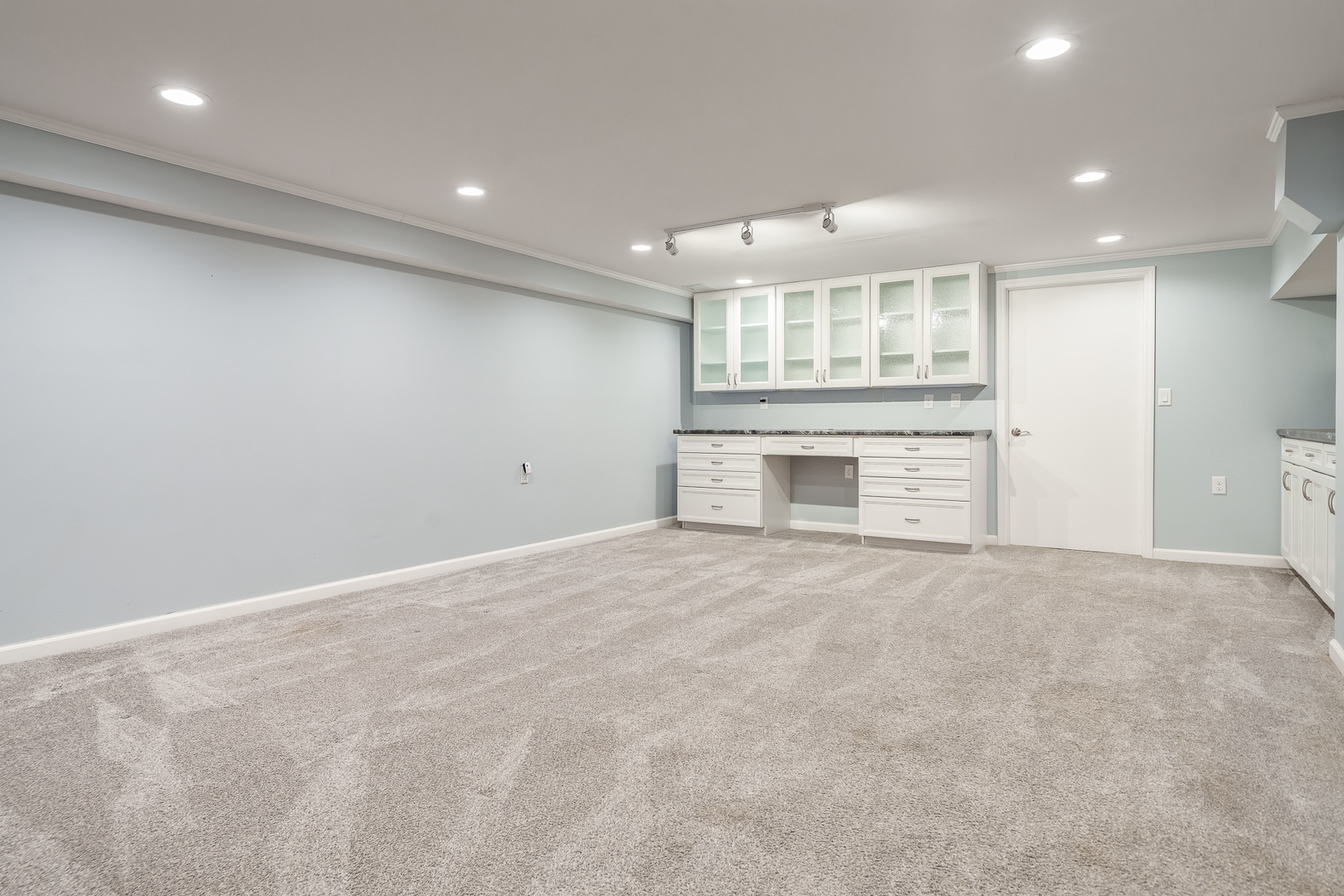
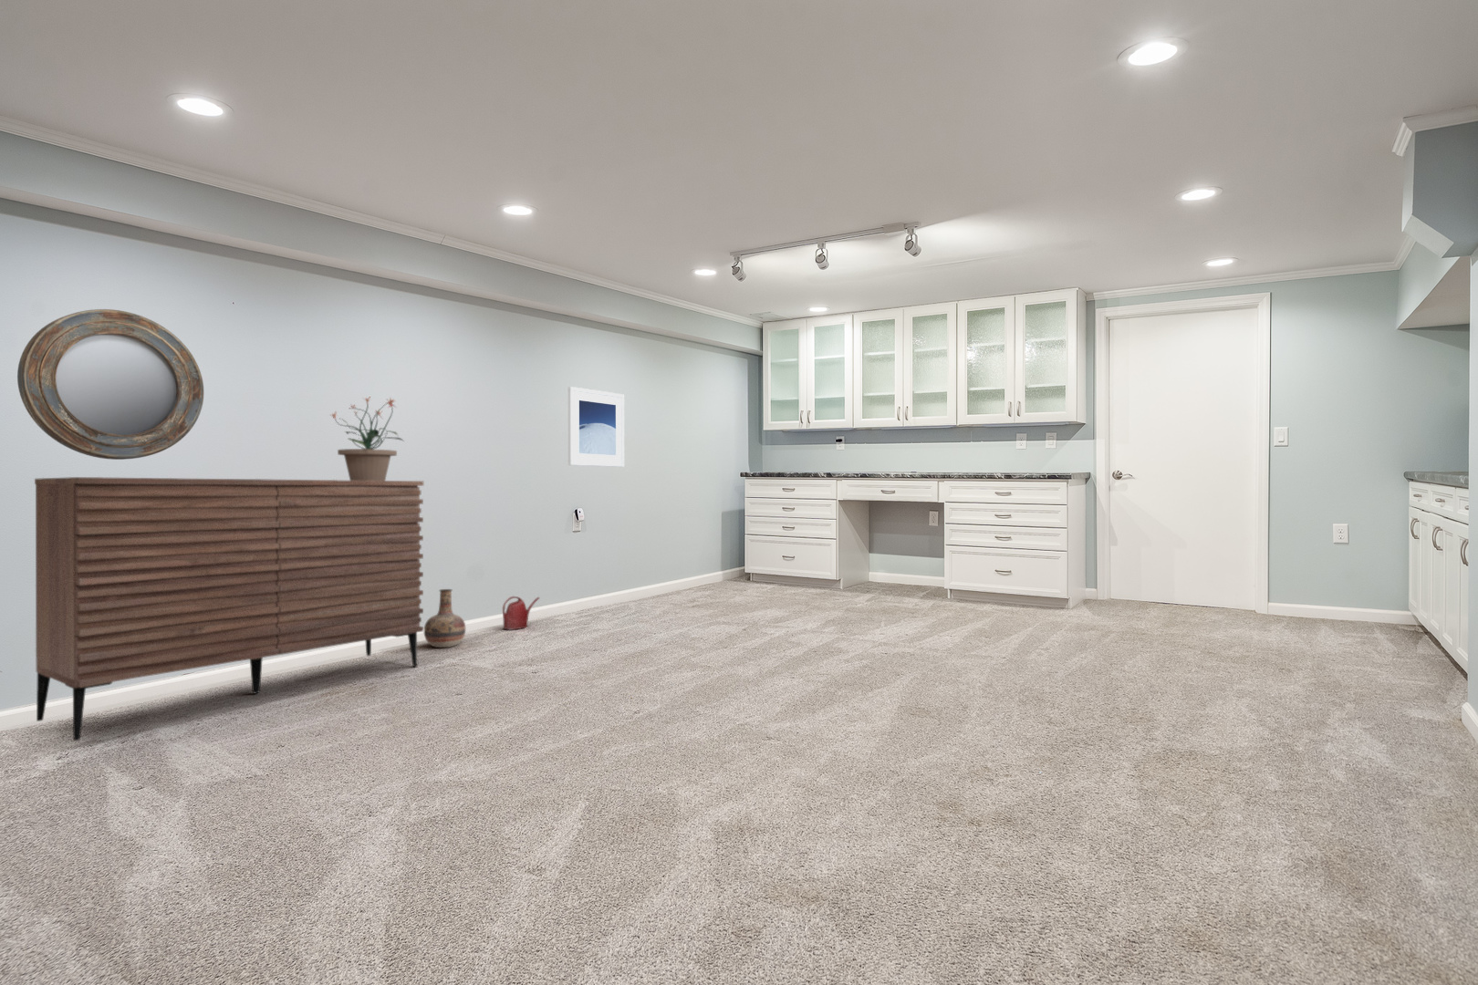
+ sideboard [34,476,424,741]
+ home mirror [16,308,205,461]
+ watering can [501,596,541,631]
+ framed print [567,386,625,468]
+ potted plant [330,397,405,480]
+ vase [423,588,466,649]
